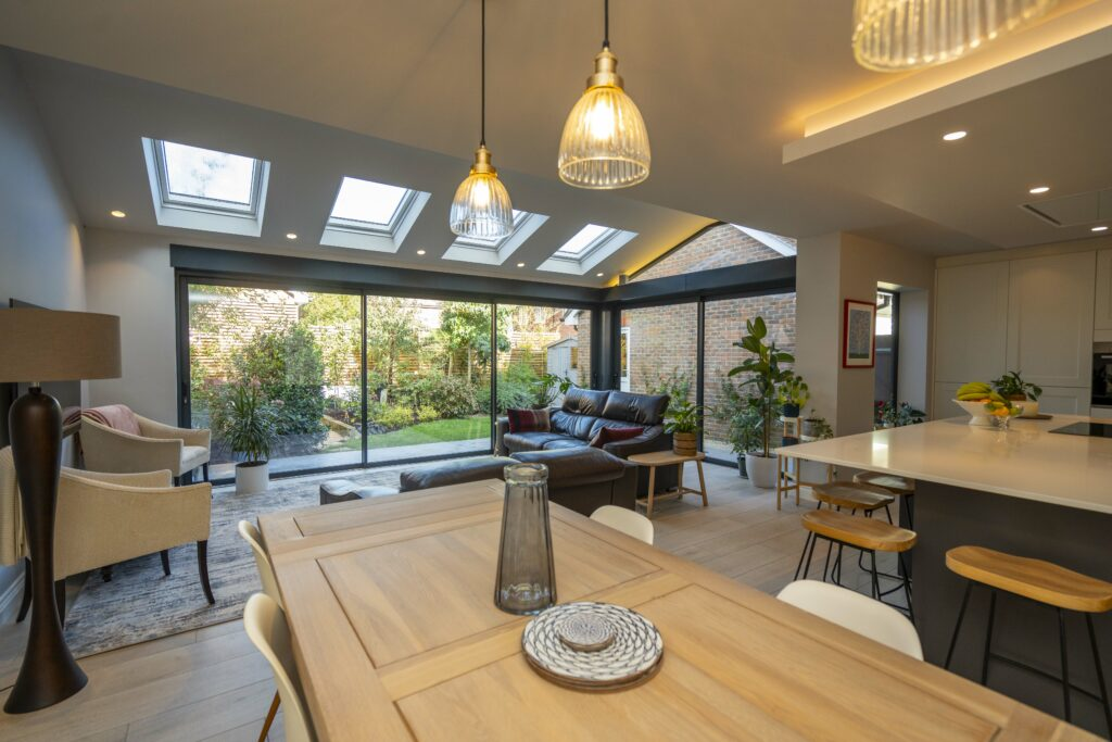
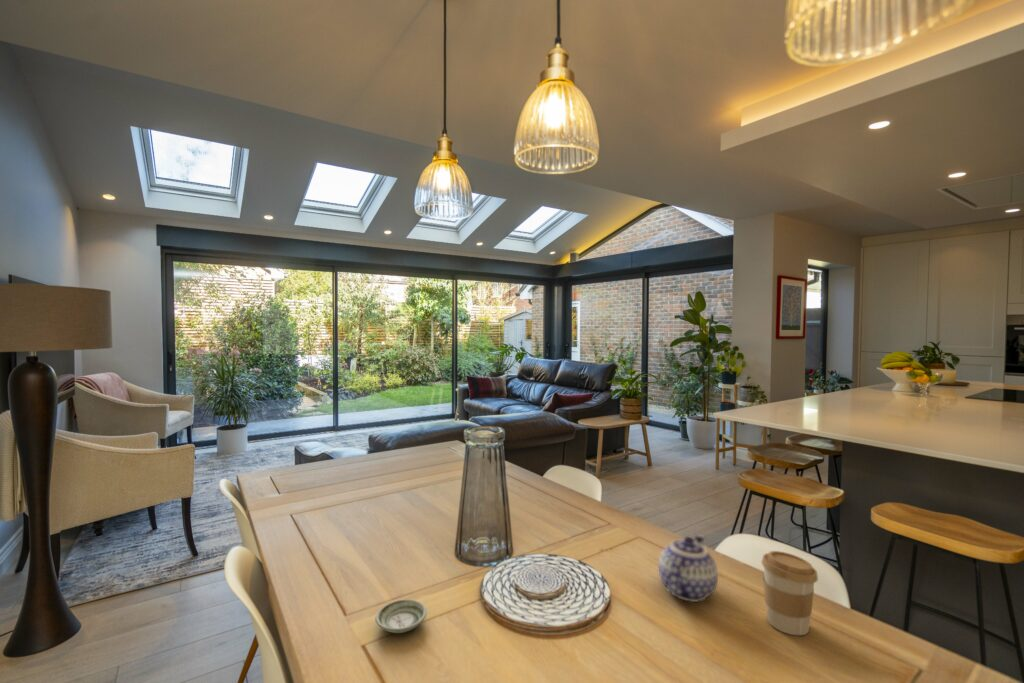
+ coffee cup [760,550,819,636]
+ teapot [658,534,719,603]
+ saucer [375,598,428,634]
